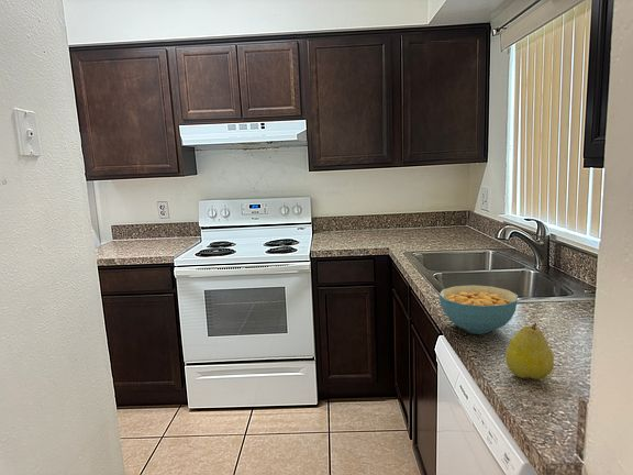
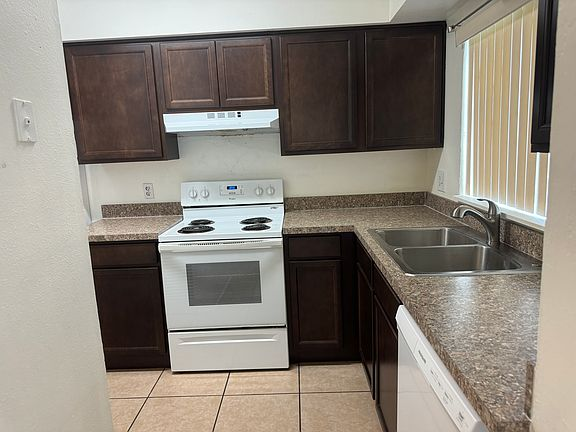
- cereal bowl [438,284,519,335]
- fruit [504,321,555,380]
